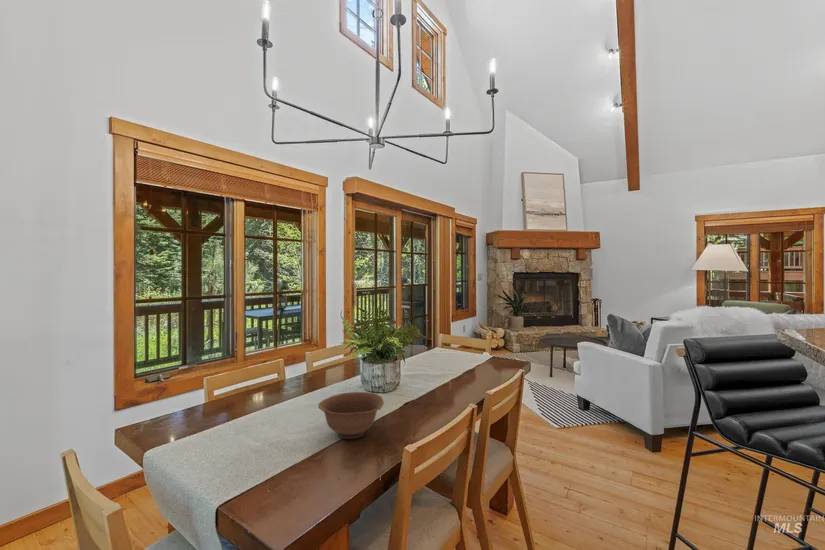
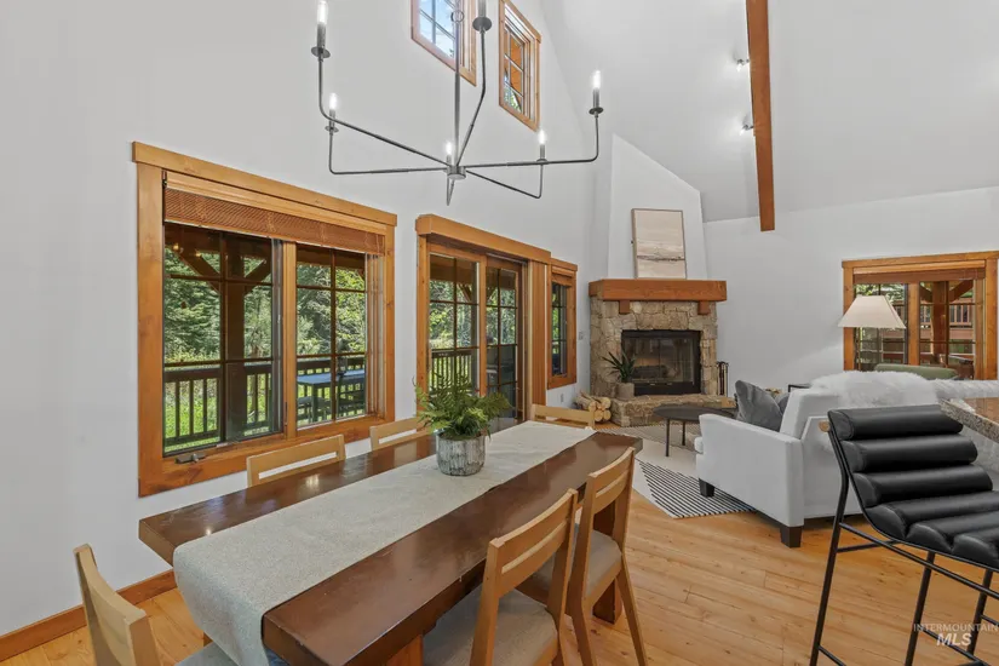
- bowl [317,391,385,440]
